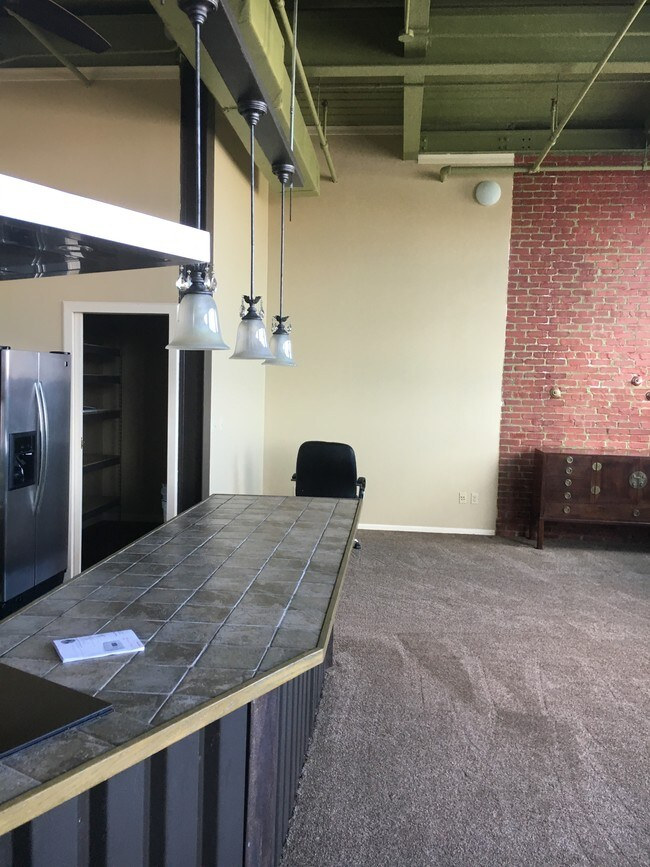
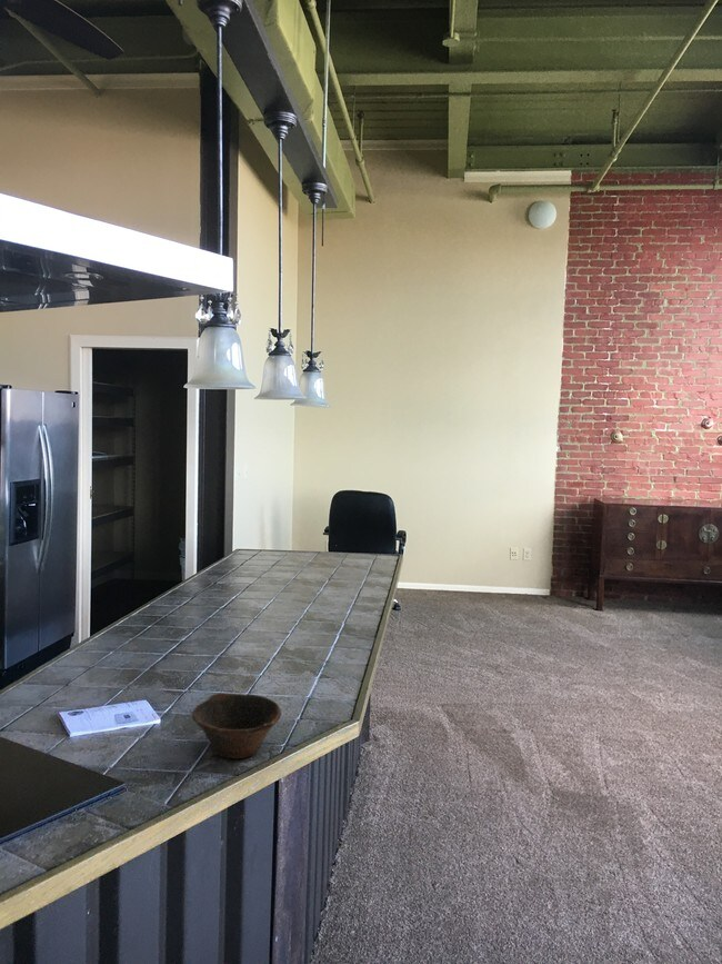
+ bowl [191,692,282,759]
